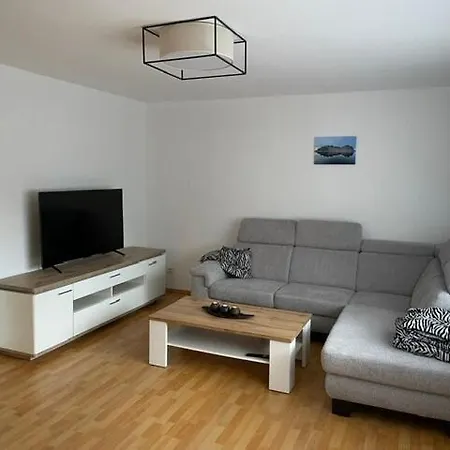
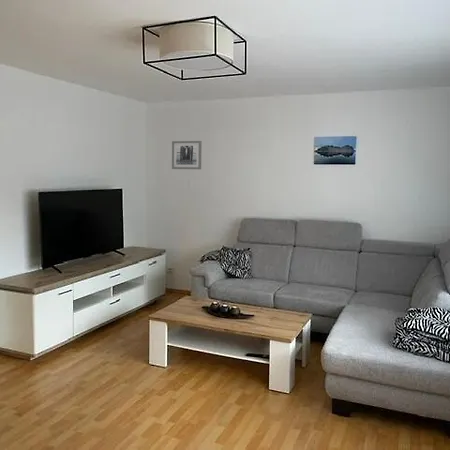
+ wall art [171,140,203,170]
